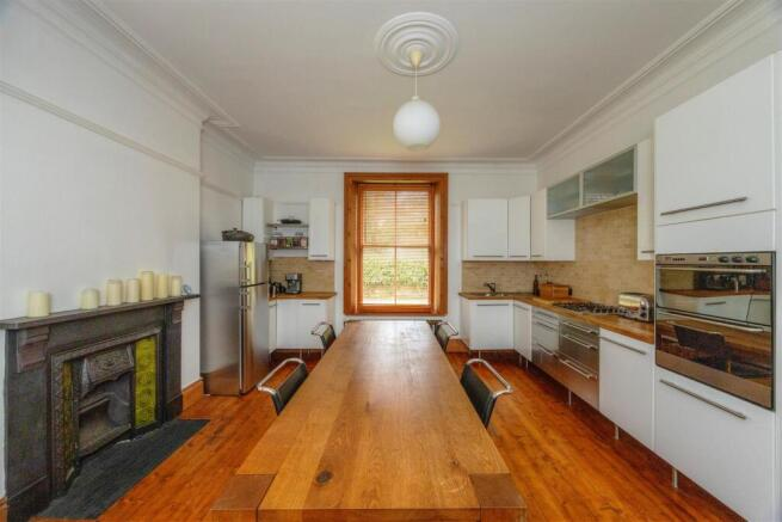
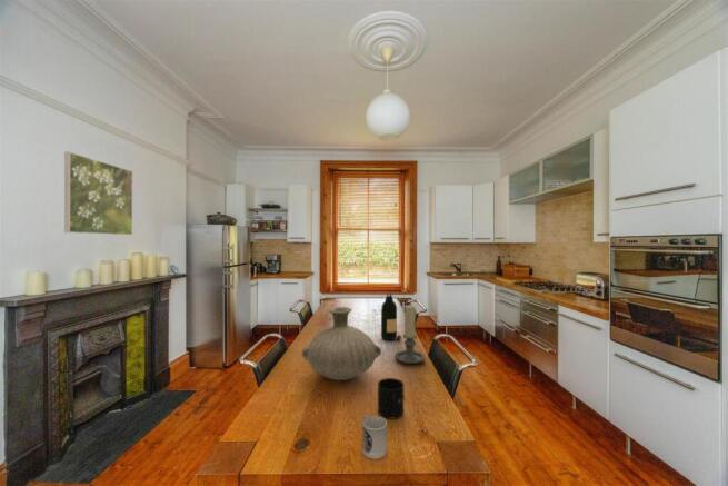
+ vase [301,306,382,381]
+ cup [361,415,388,460]
+ mug [377,377,406,419]
+ candle holder [393,304,426,365]
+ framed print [63,151,133,236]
+ bottle [380,292,402,341]
